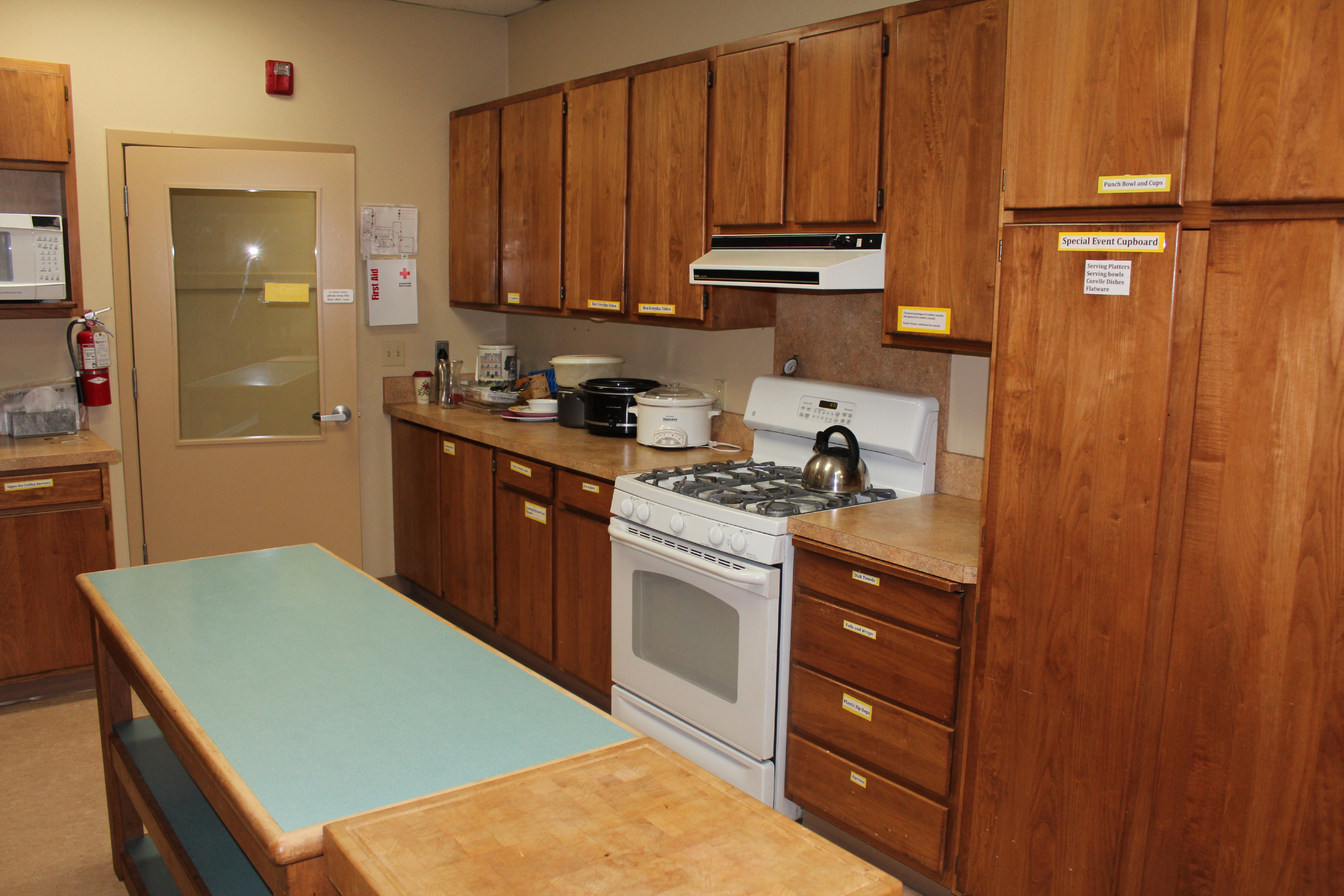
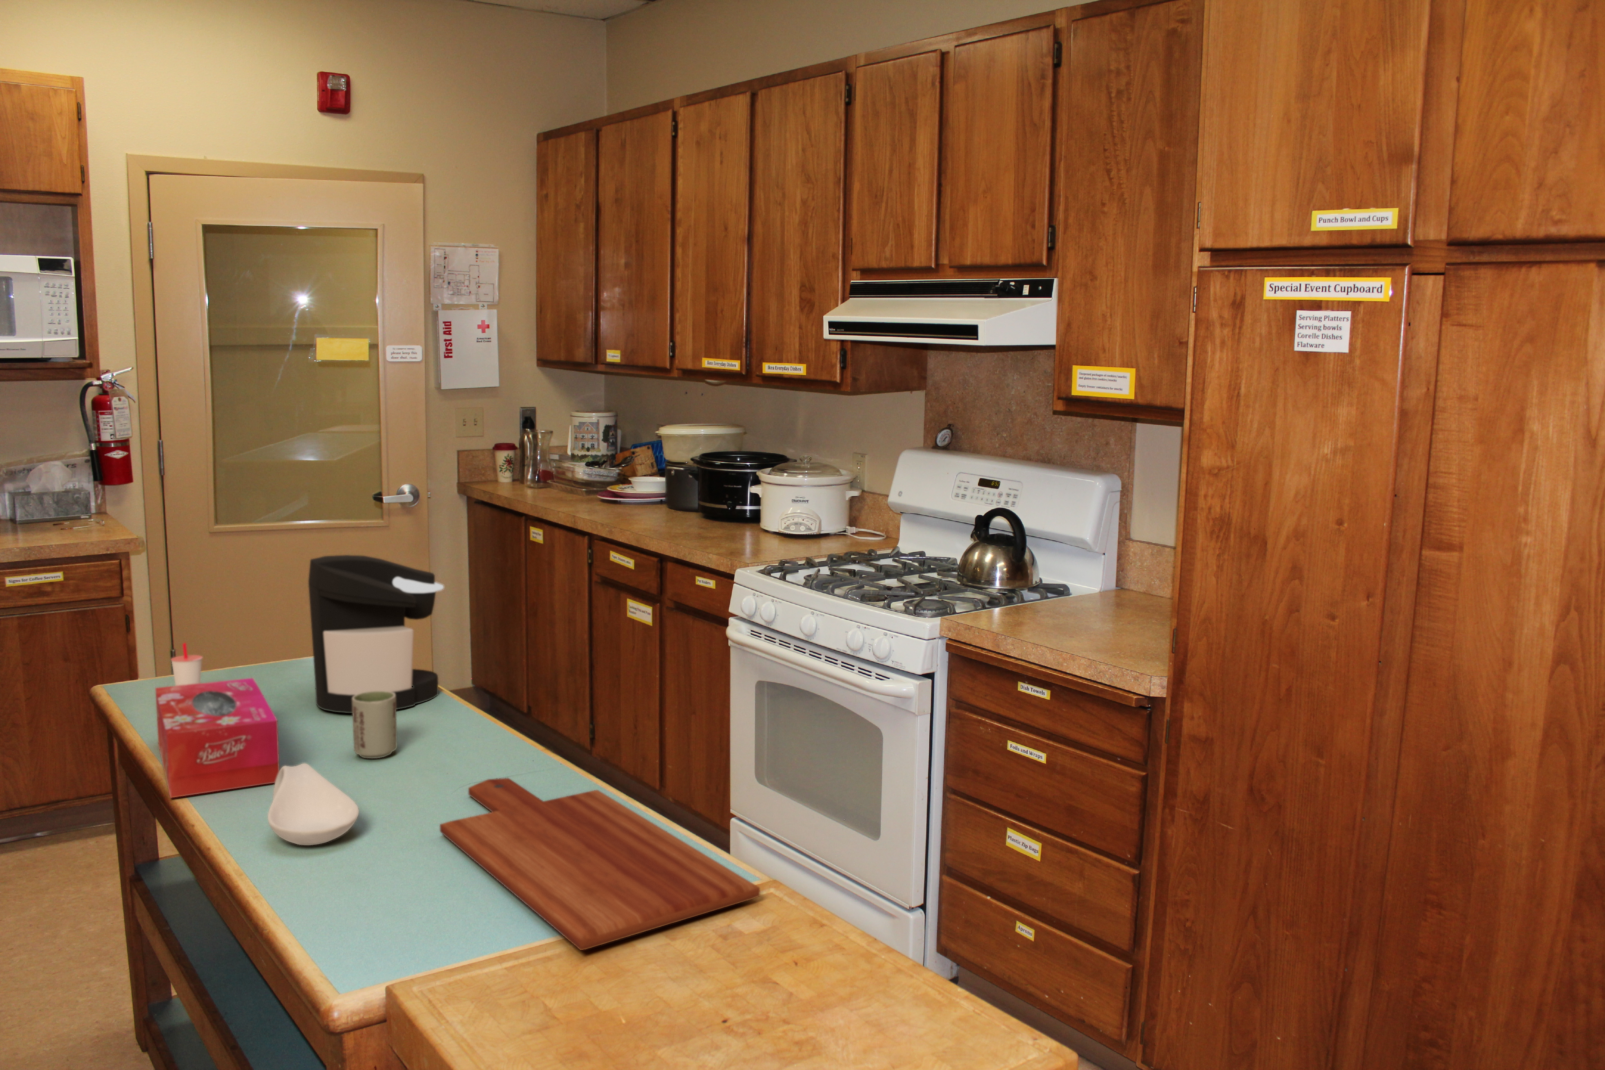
+ cutting board [439,777,761,951]
+ cup [170,641,203,685]
+ cup [352,690,398,760]
+ spoon rest [268,763,359,845]
+ coffee maker [308,554,444,713]
+ tissue box [155,677,279,799]
